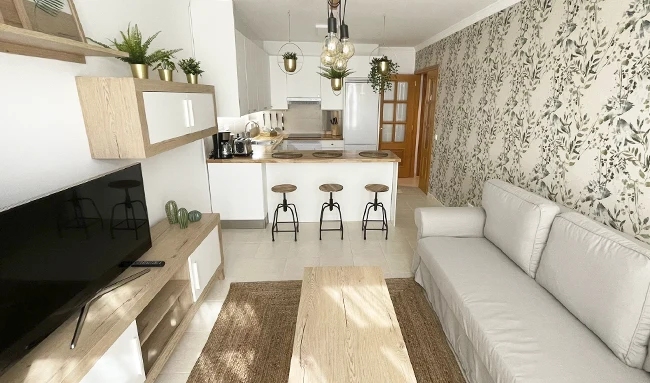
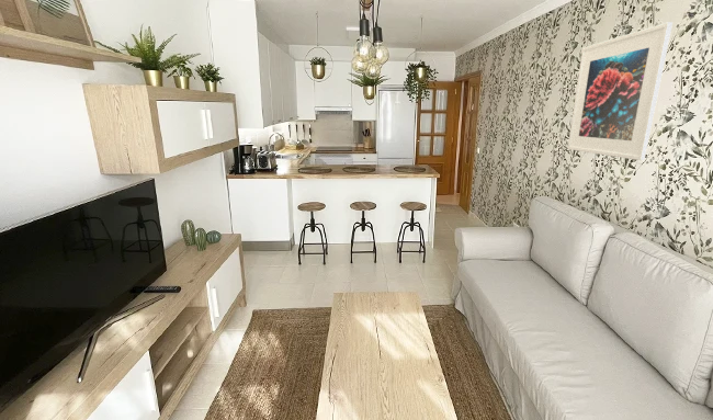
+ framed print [567,21,674,161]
